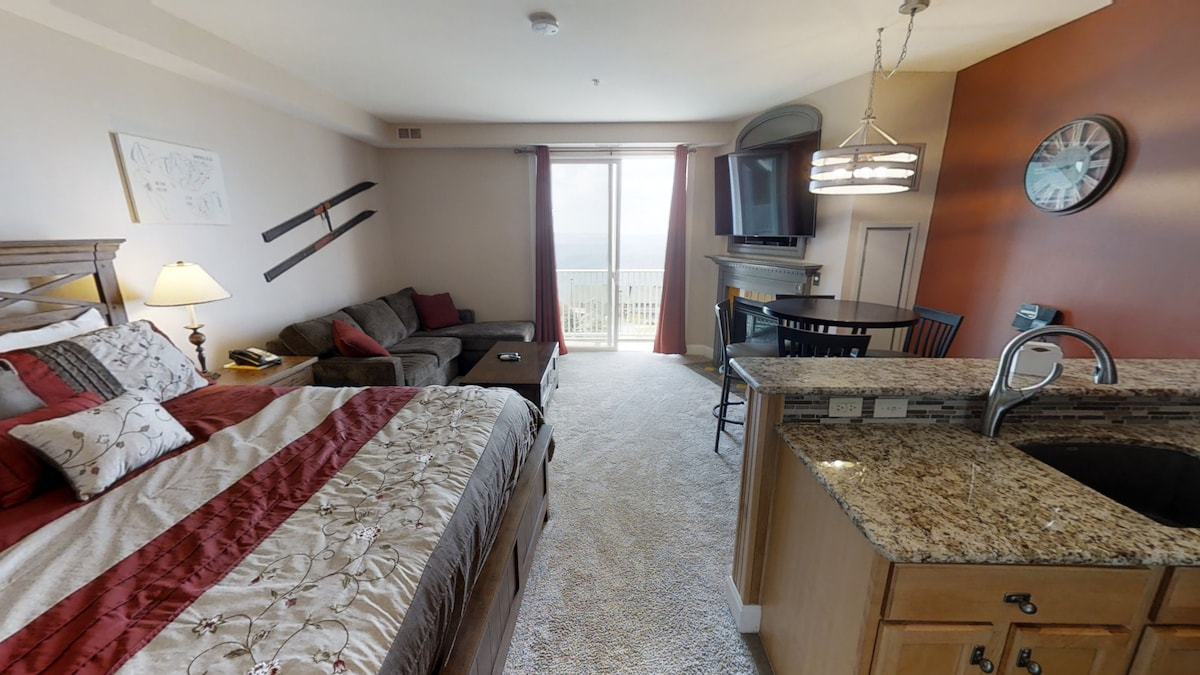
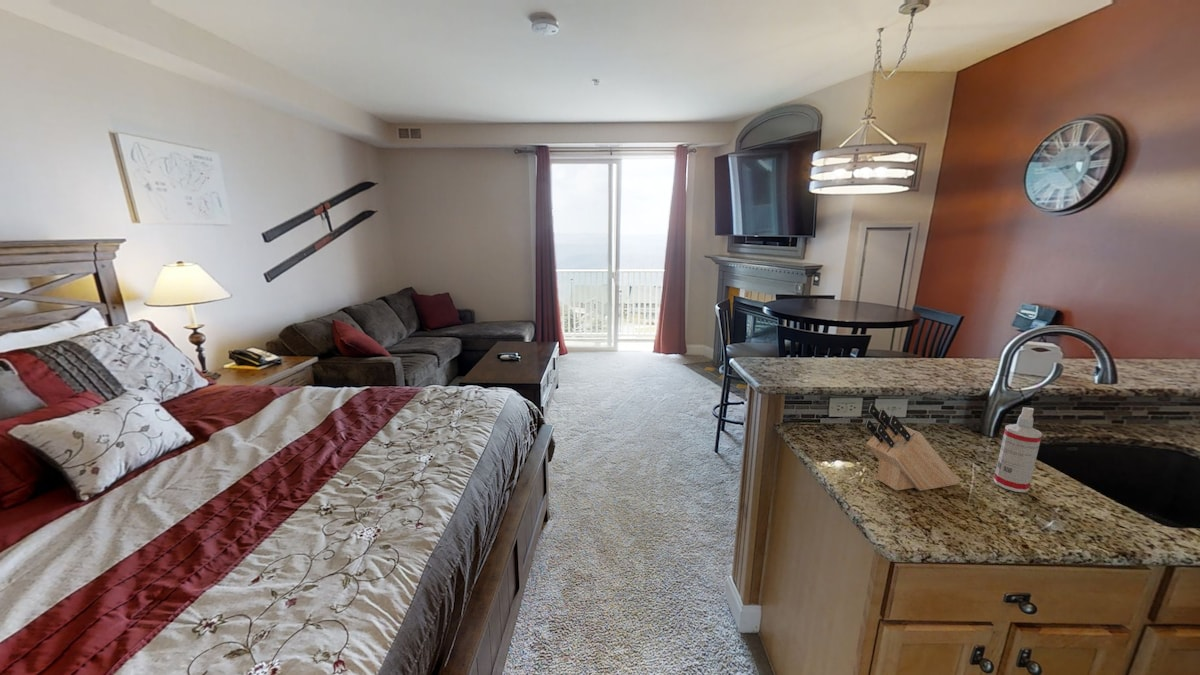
+ spray bottle [993,406,1043,493]
+ knife block [864,403,961,492]
